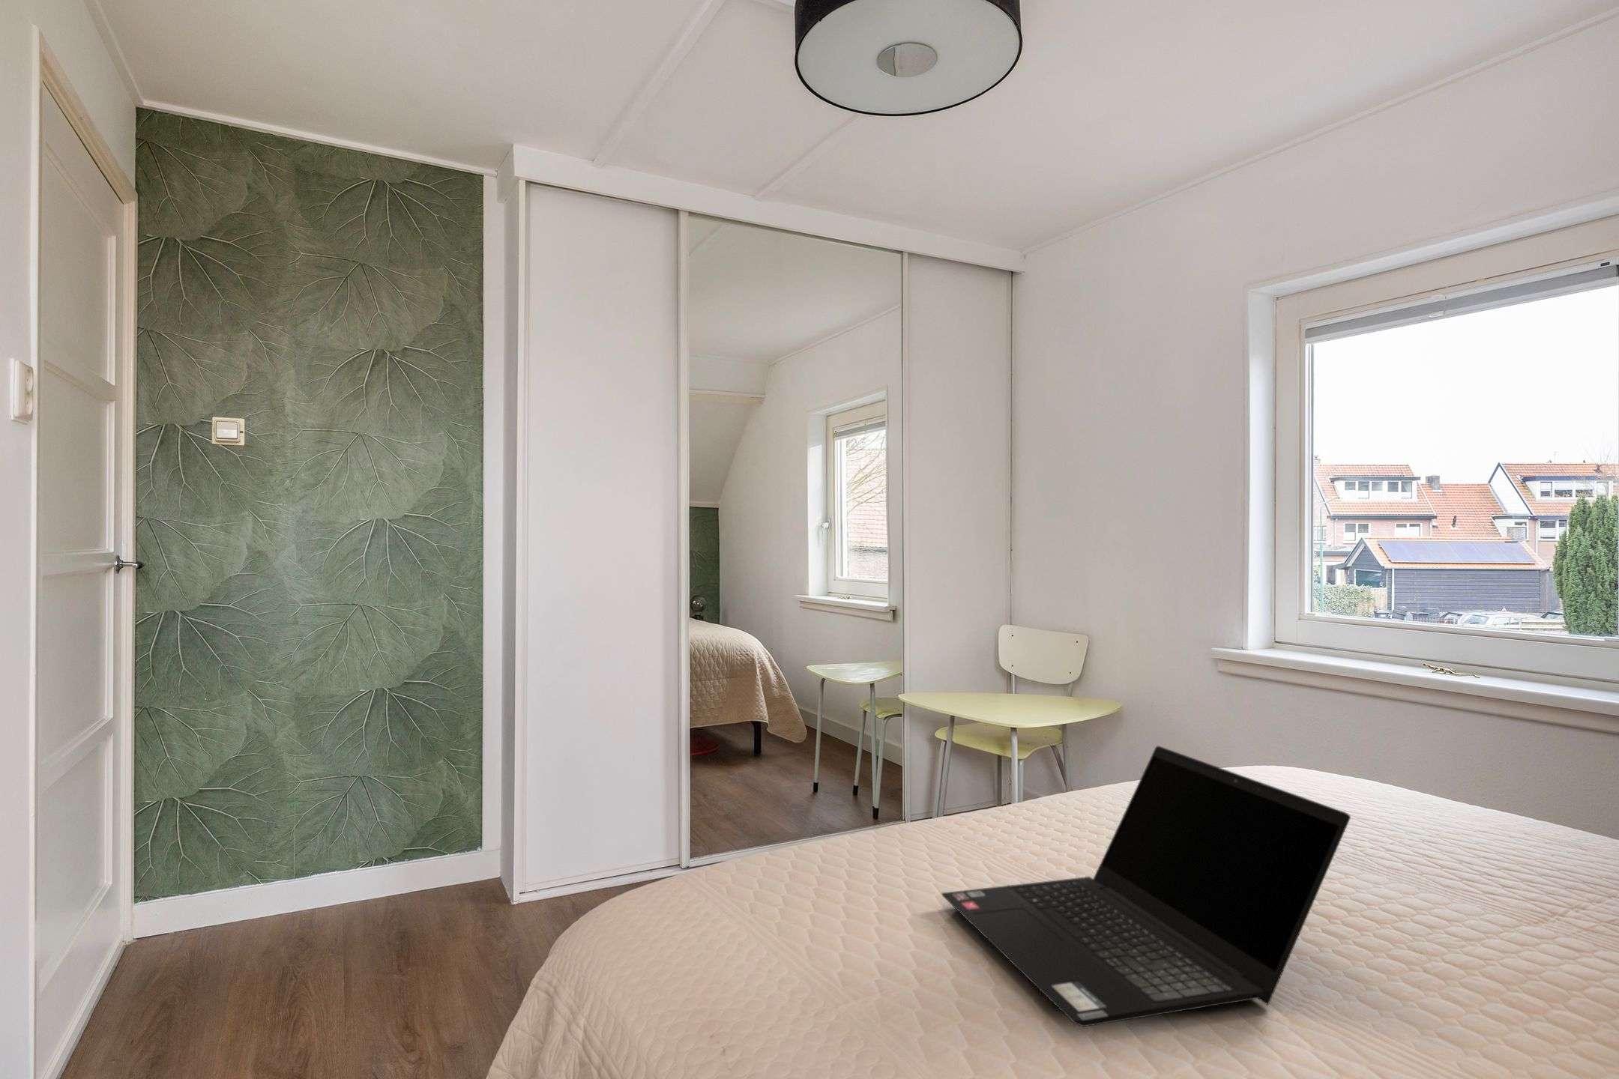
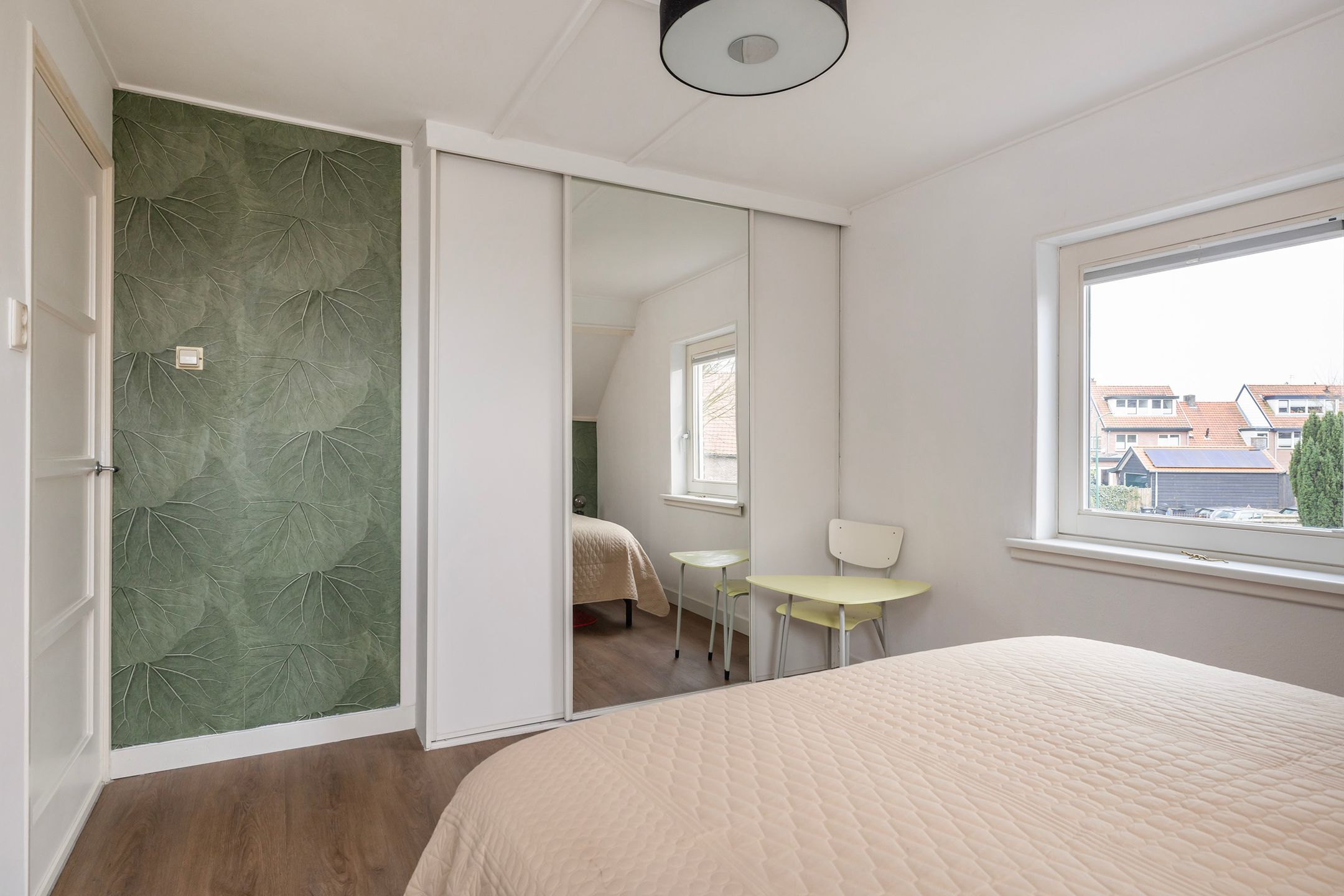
- laptop computer [941,744,1352,1027]
